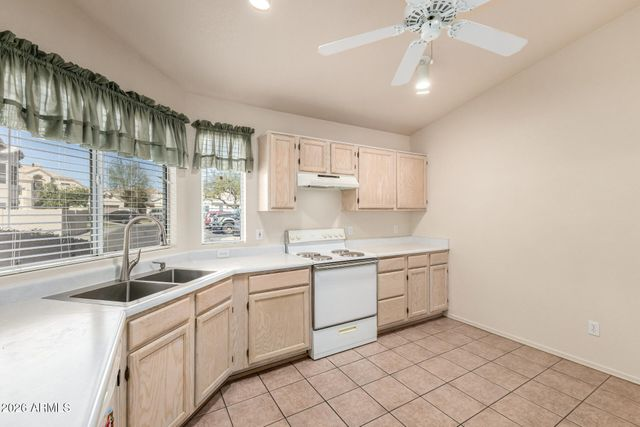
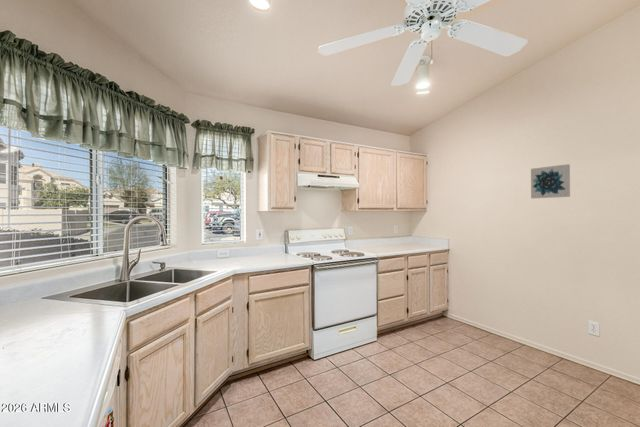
+ wall art [530,163,571,199]
